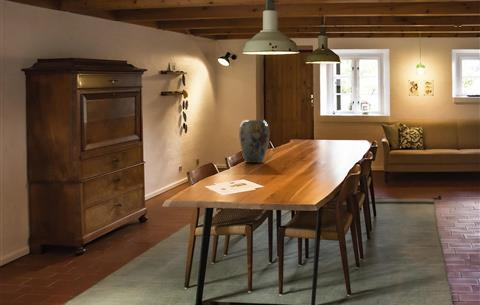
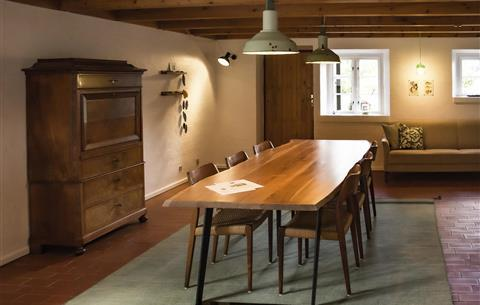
- vase [238,119,270,164]
